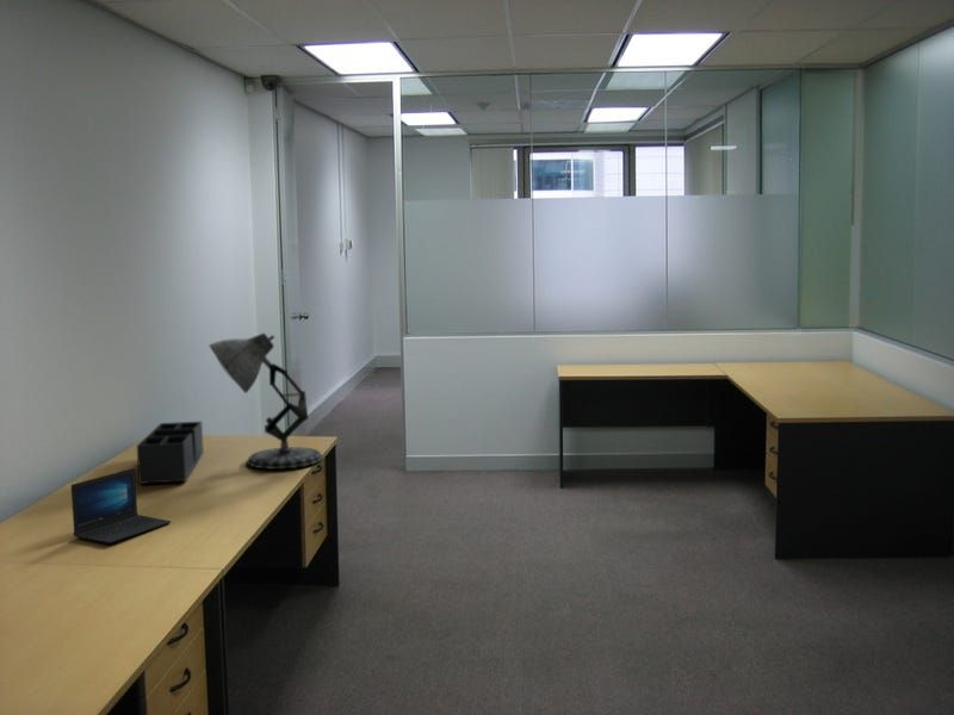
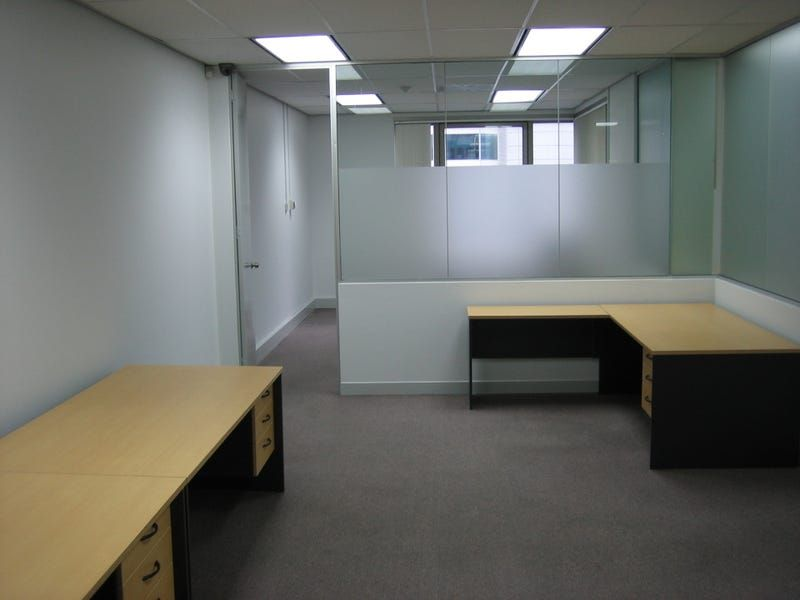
- laptop [70,467,172,545]
- desk lamp [207,331,324,471]
- desk organizer [136,421,205,485]
